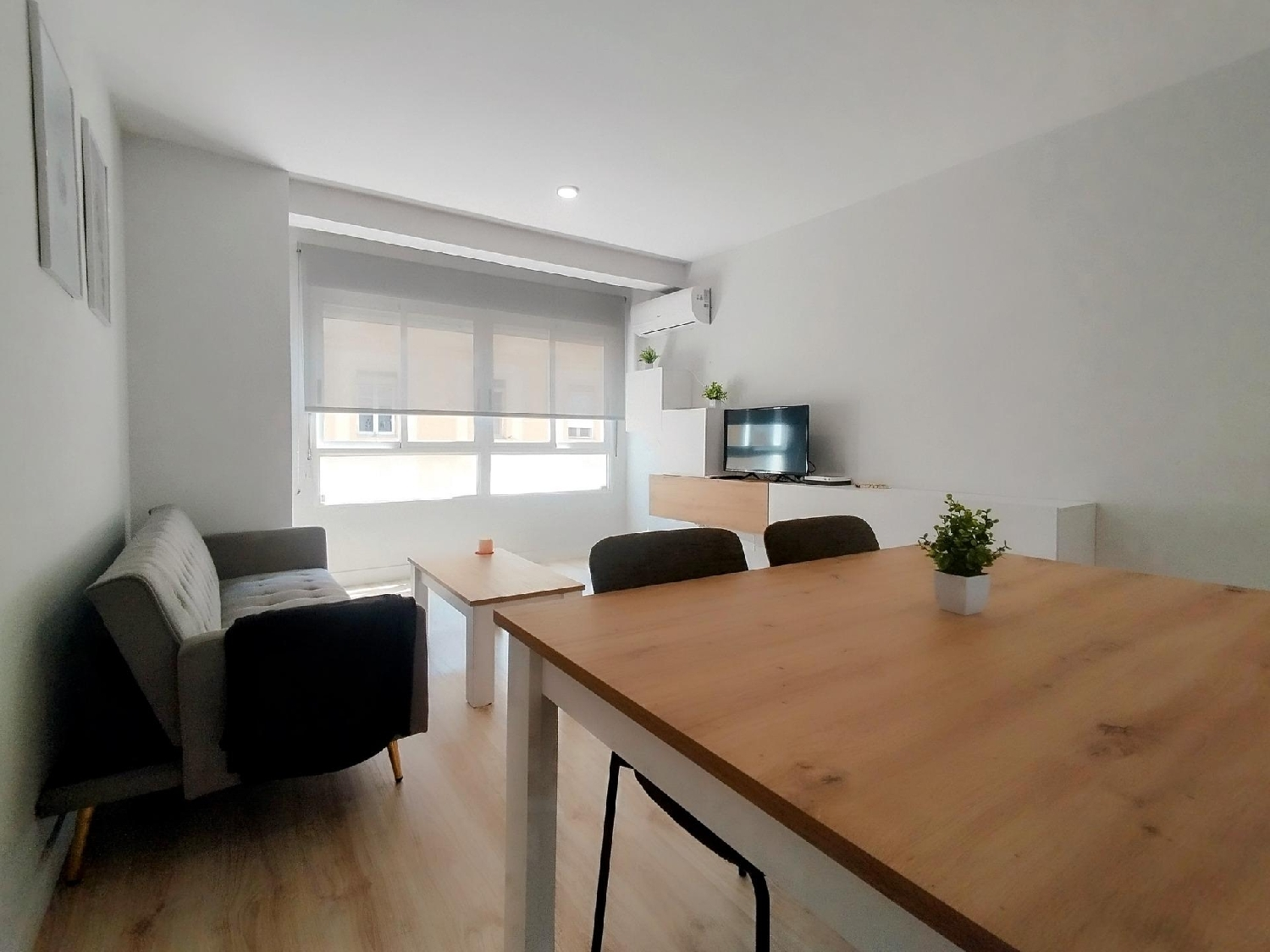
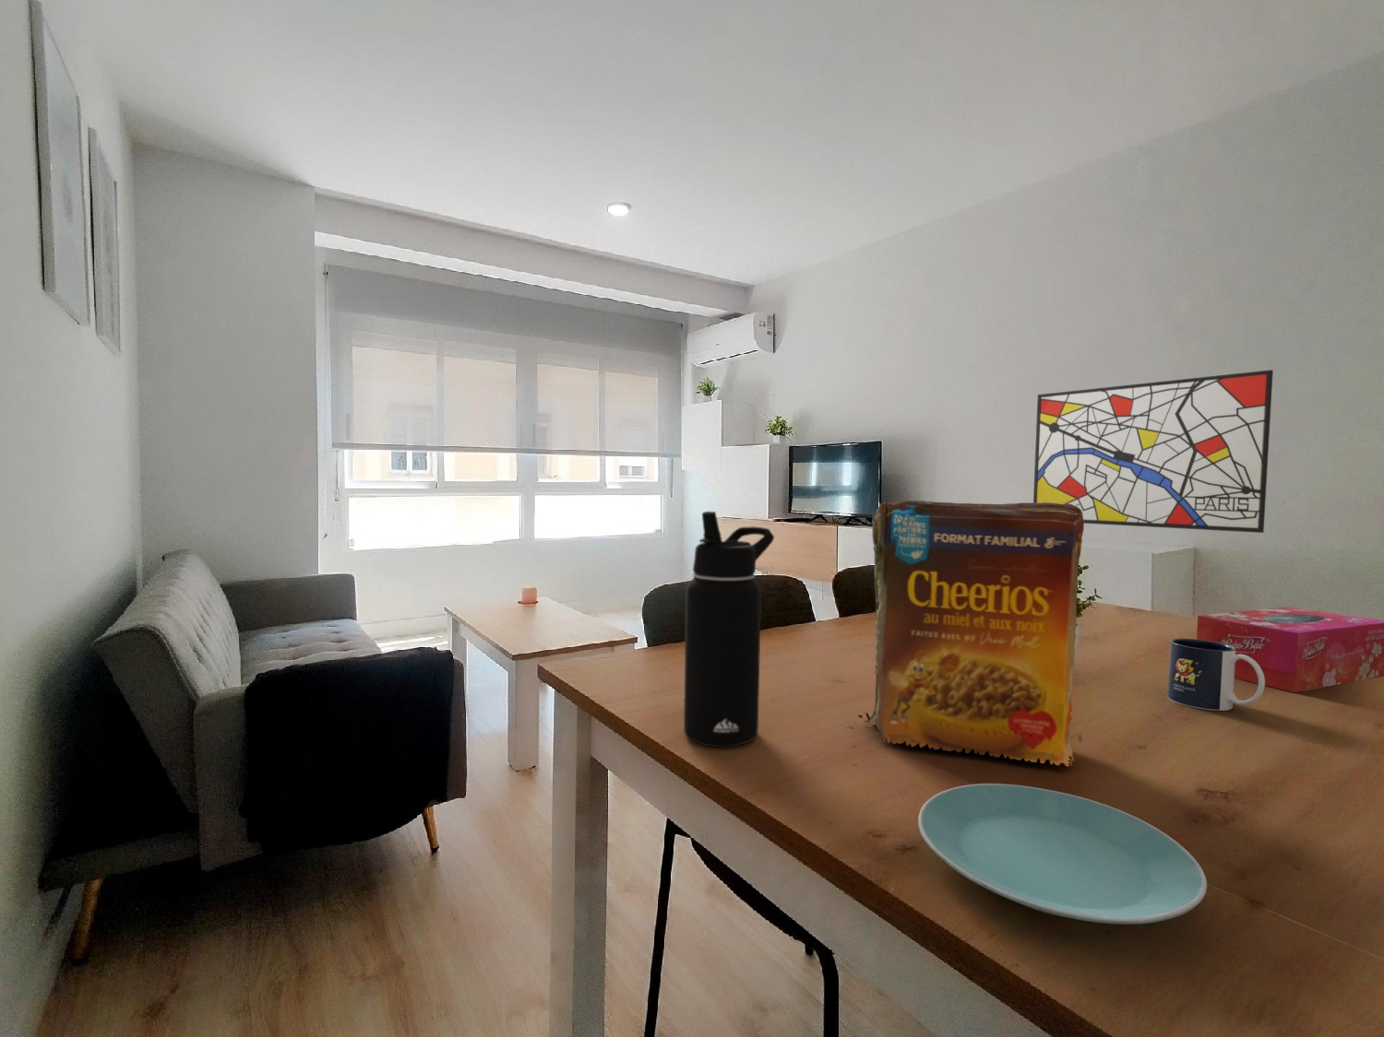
+ cereal box [858,500,1085,767]
+ plate [918,782,1207,926]
+ mug [1166,638,1266,711]
+ water bottle [683,511,775,747]
+ wall art [1032,368,1274,534]
+ tissue box [1195,607,1384,693]
